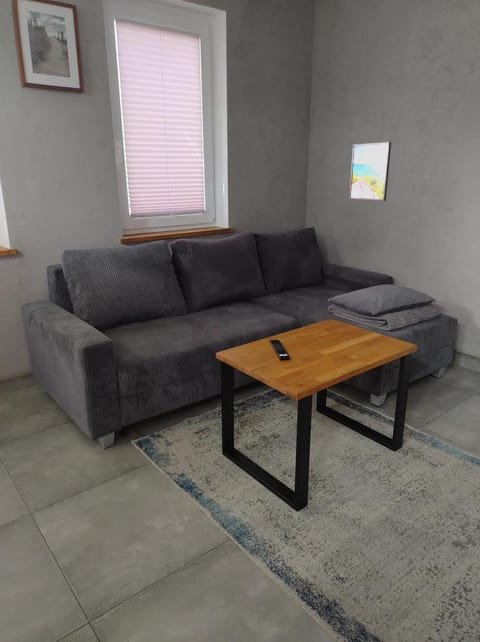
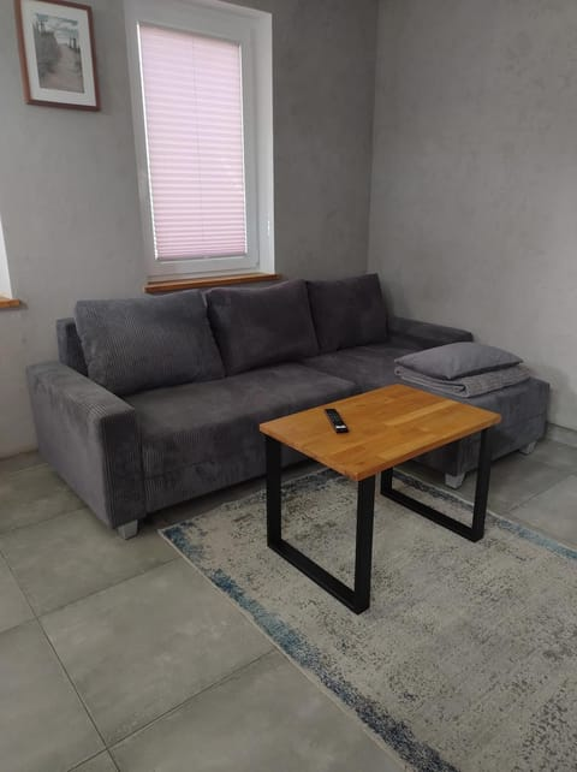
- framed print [348,141,392,202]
